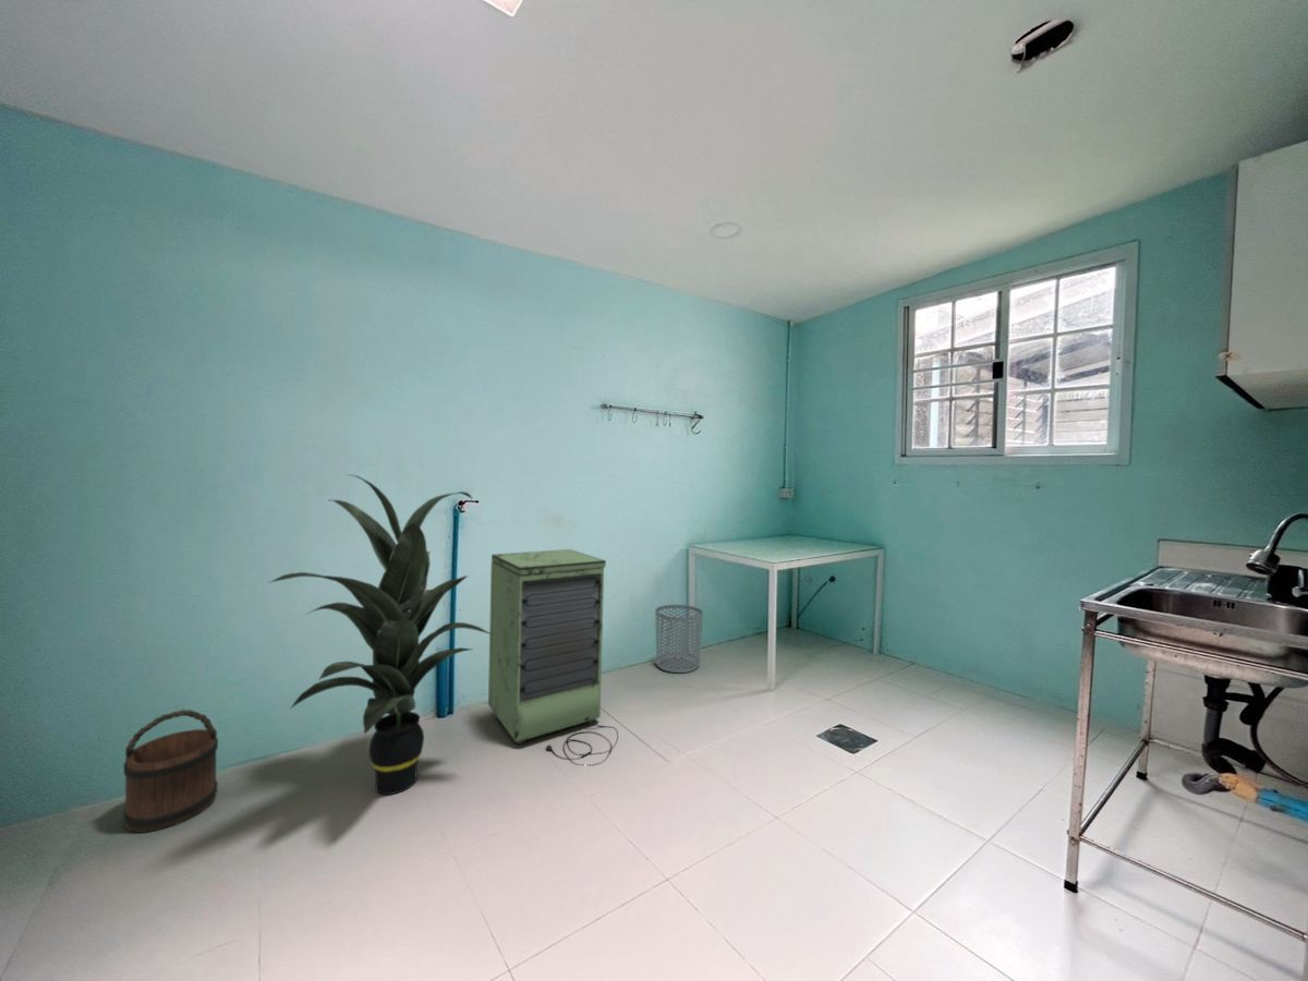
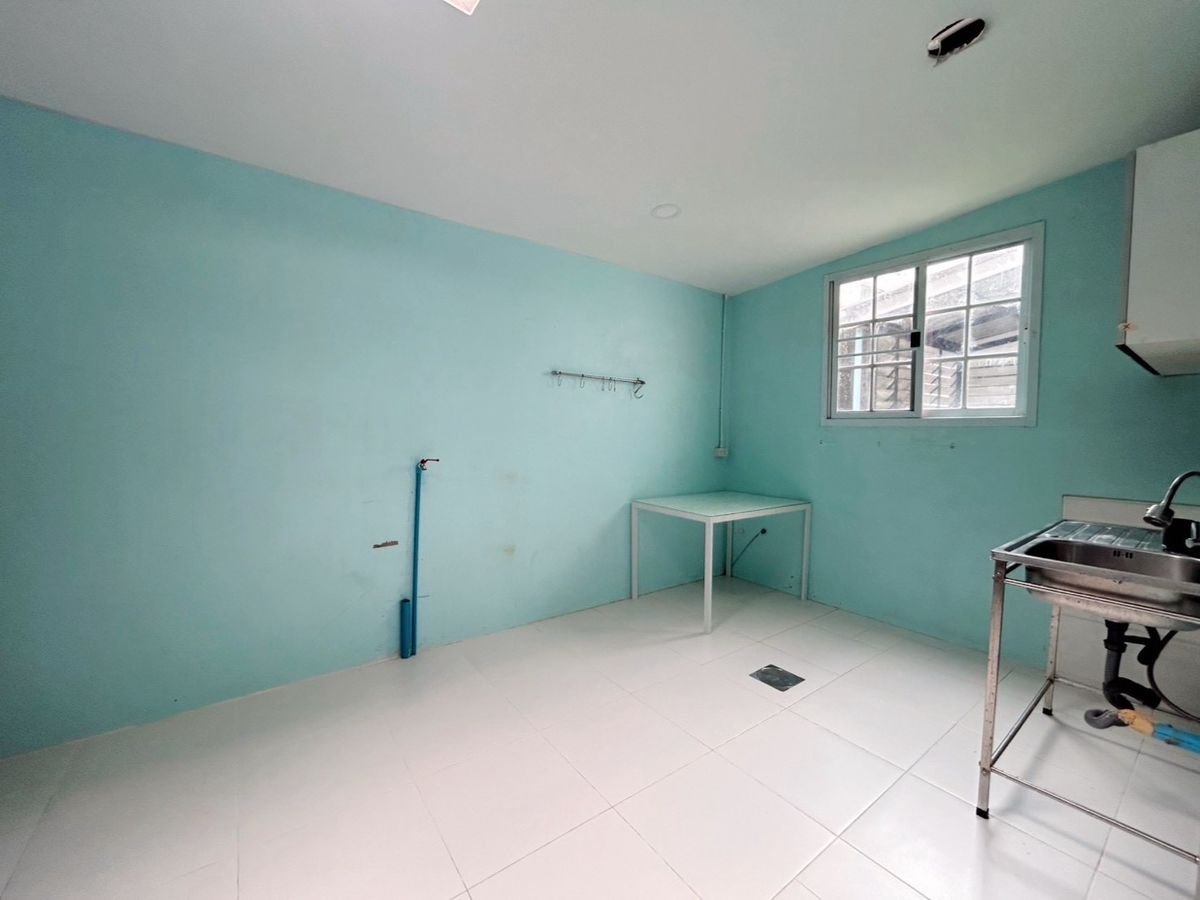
- waste bin [654,604,704,674]
- storage cabinet [487,548,619,767]
- bucket [122,708,219,834]
- indoor plant [267,473,494,796]
